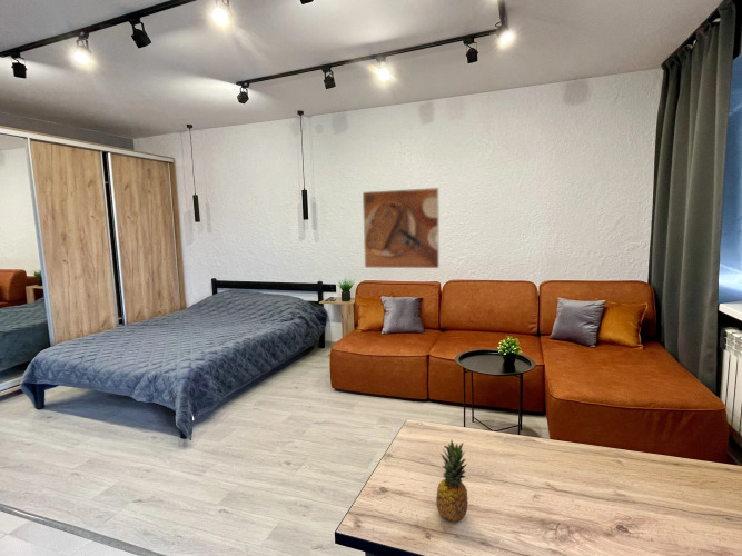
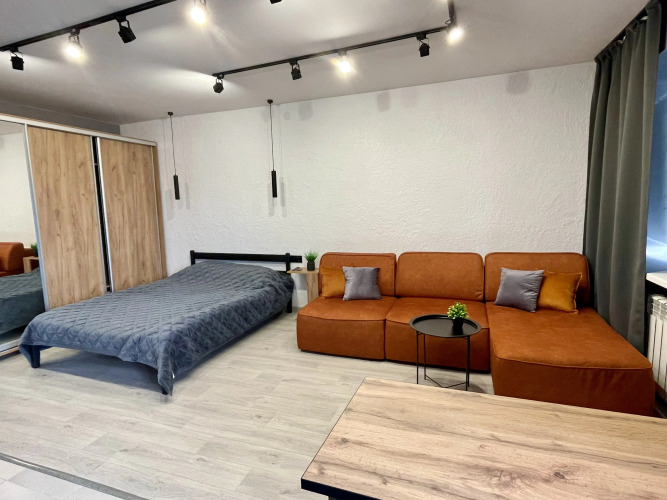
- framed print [362,187,441,269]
- fruit [435,439,469,523]
